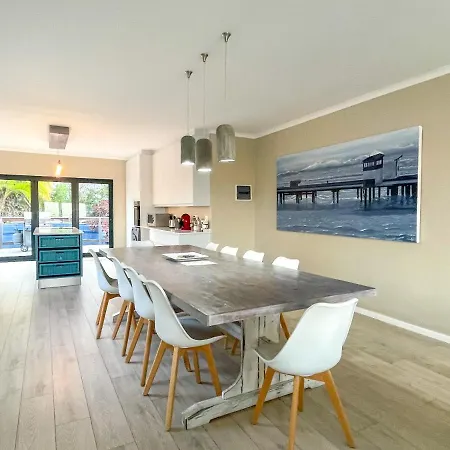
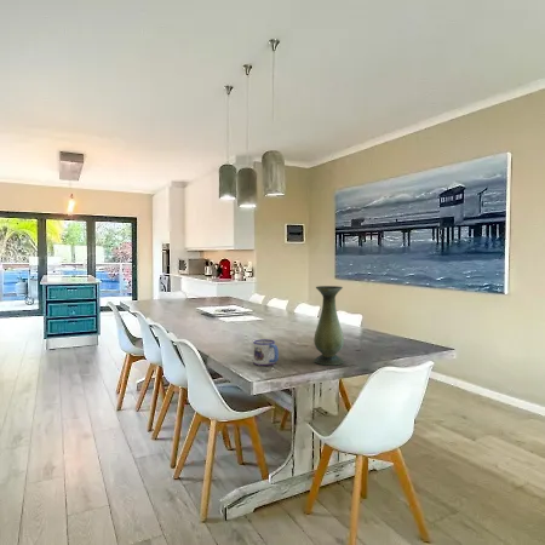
+ vase [312,285,345,366]
+ mug [252,338,280,367]
